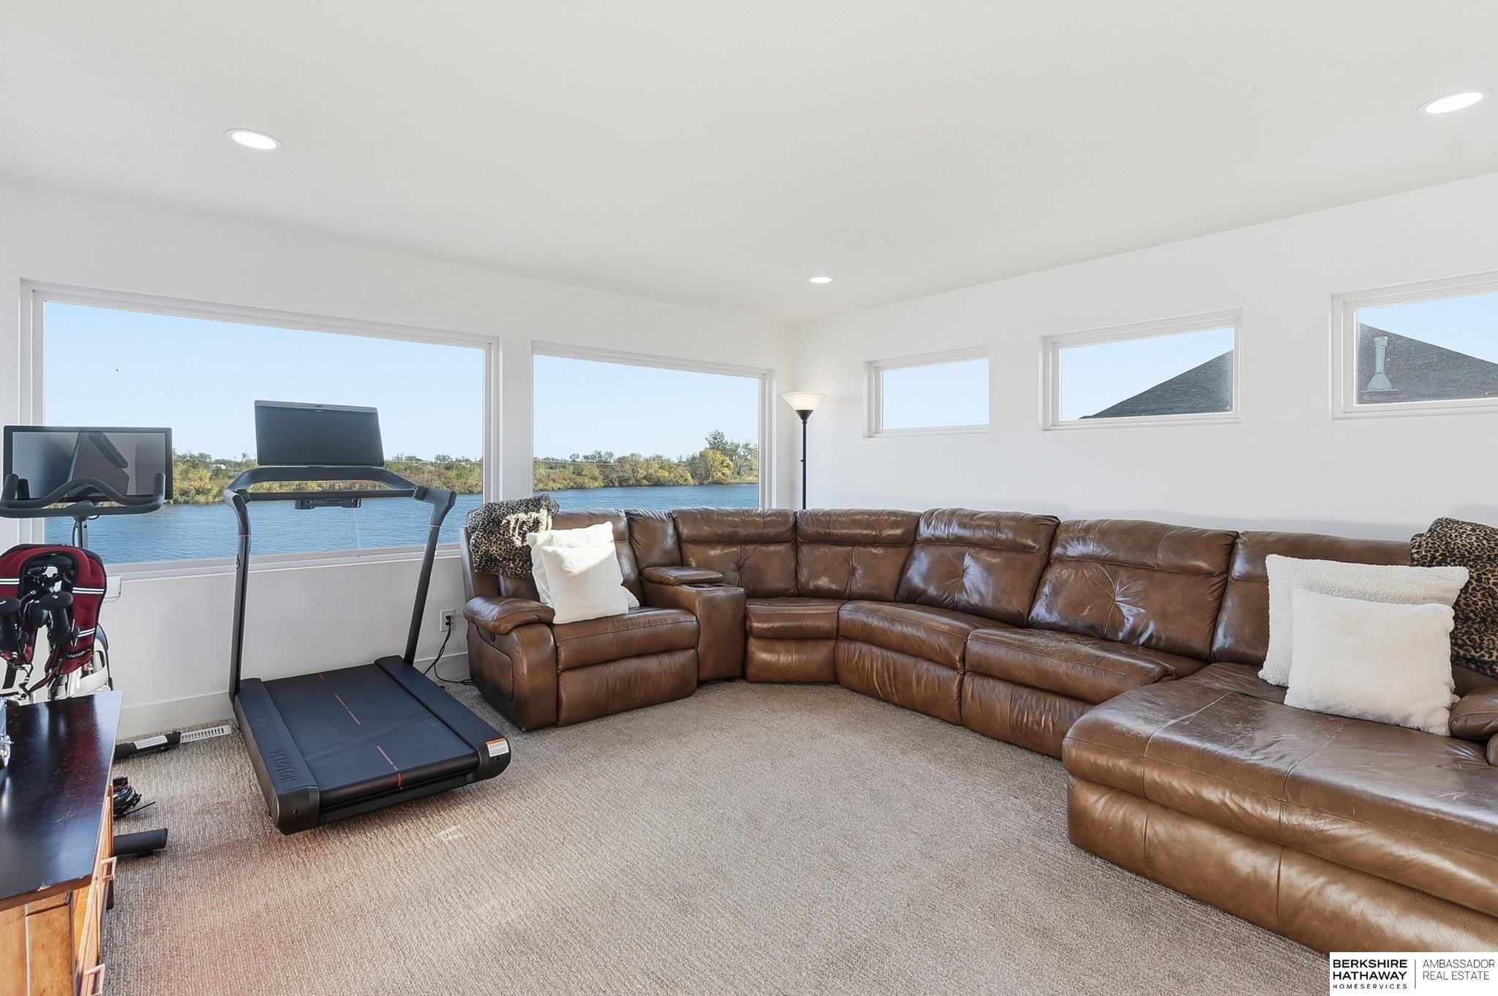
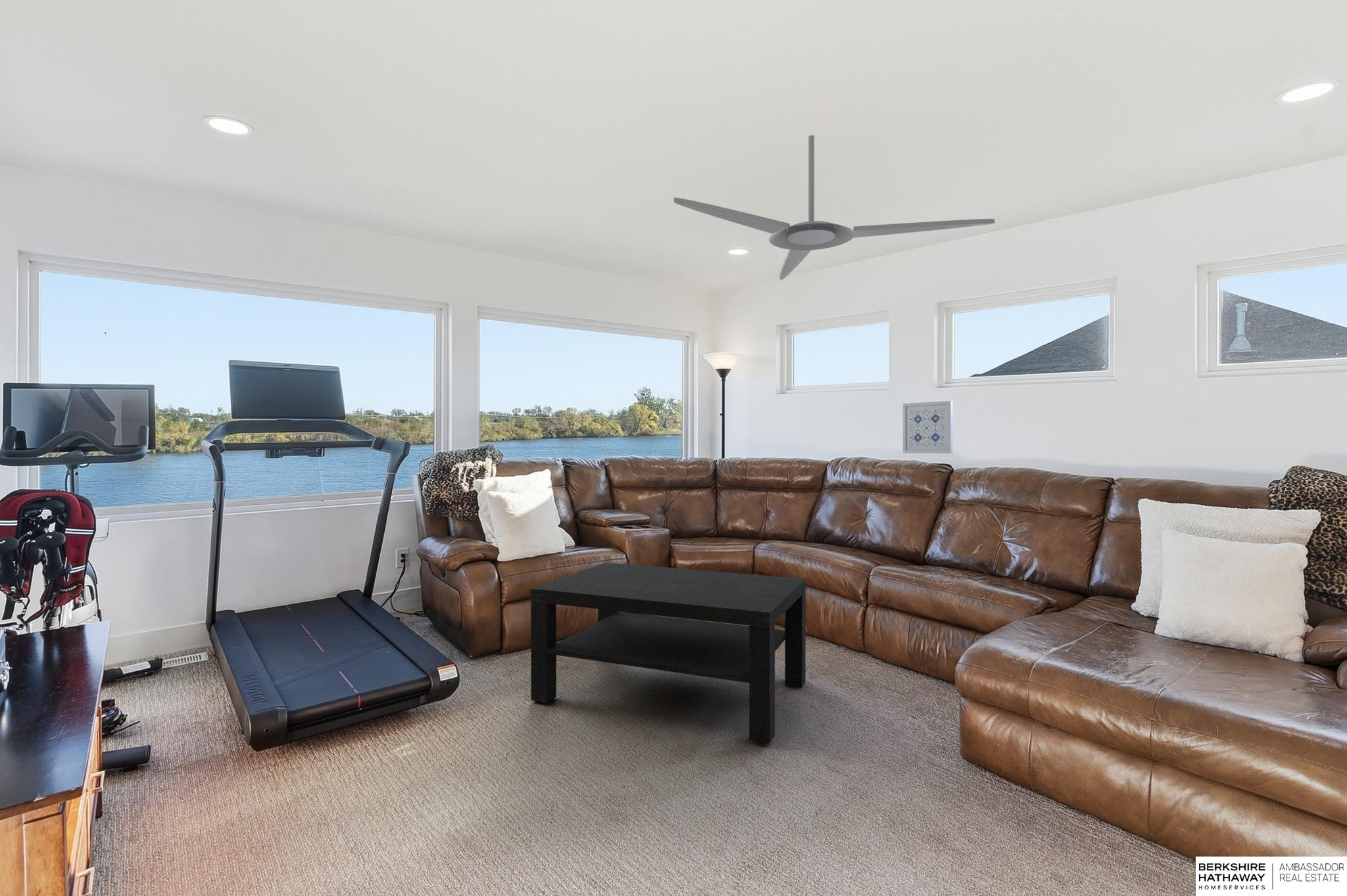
+ coffee table [530,562,806,743]
+ wall art [902,400,954,454]
+ ceiling fan [673,135,995,281]
